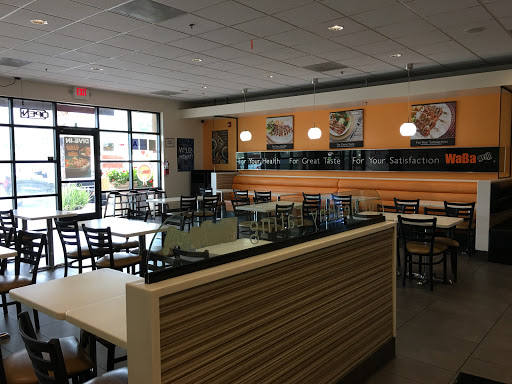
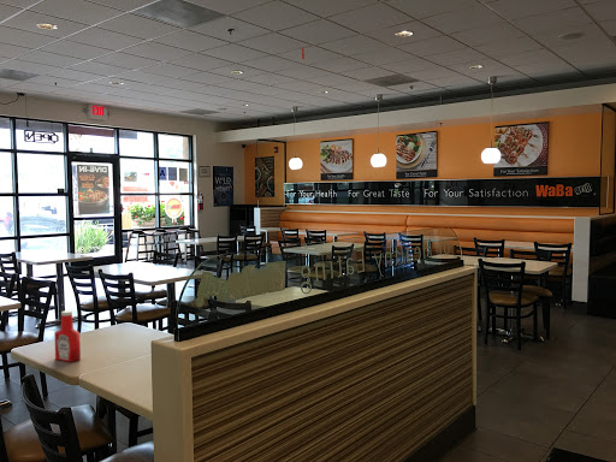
+ soap bottle [54,309,82,363]
